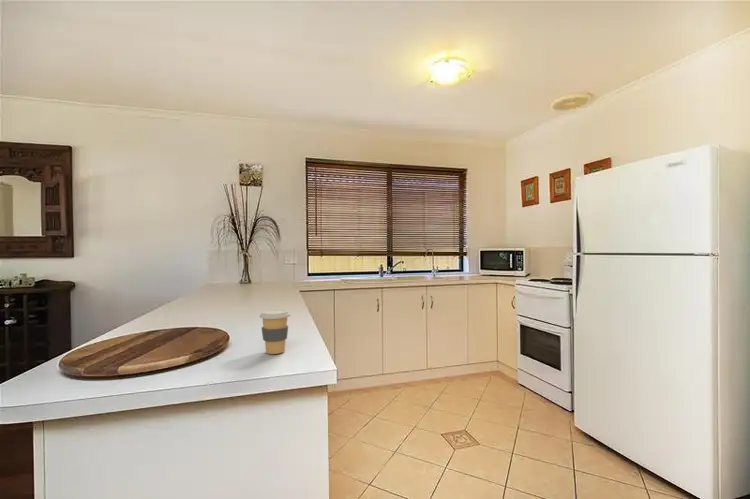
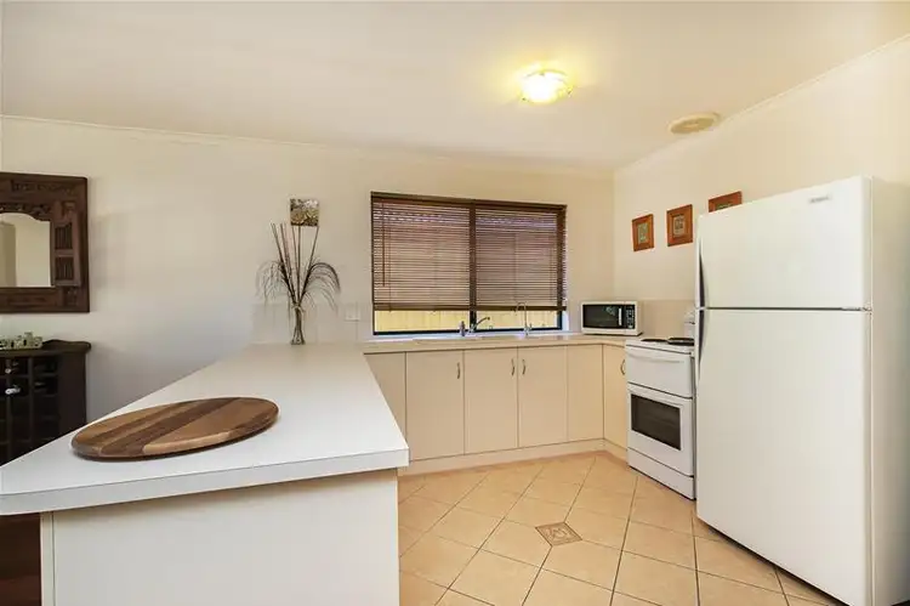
- coffee cup [259,309,291,355]
